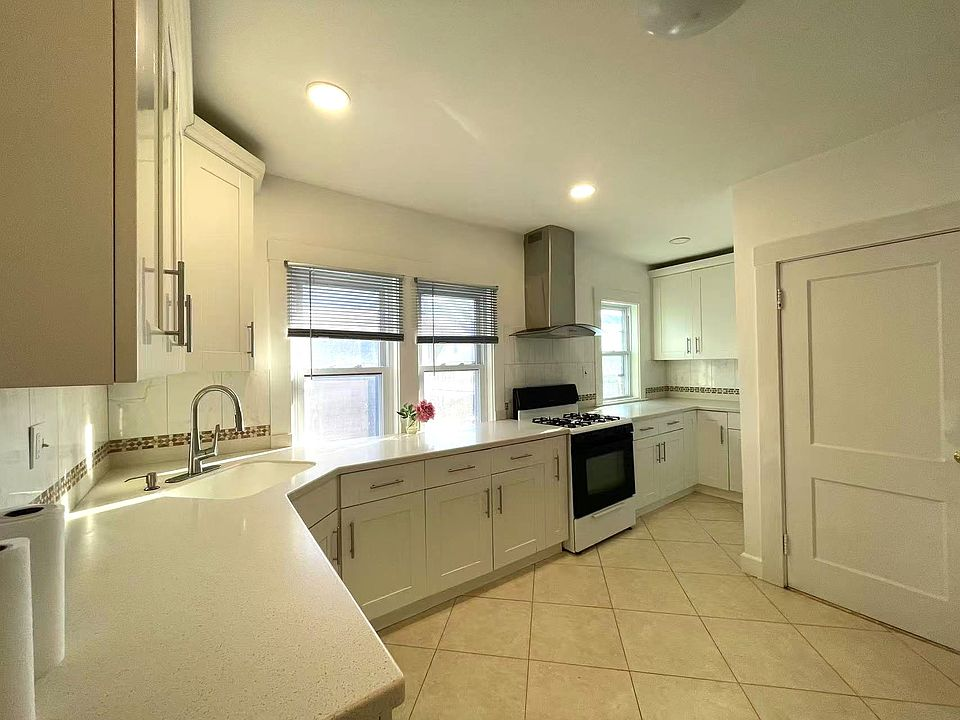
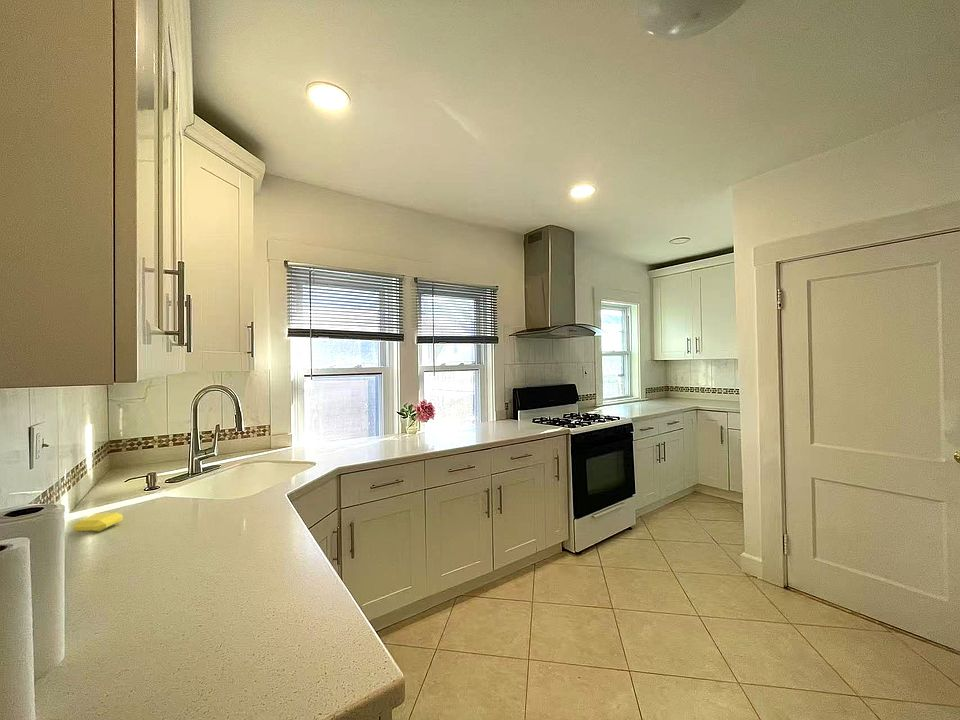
+ soap bar [72,512,124,533]
